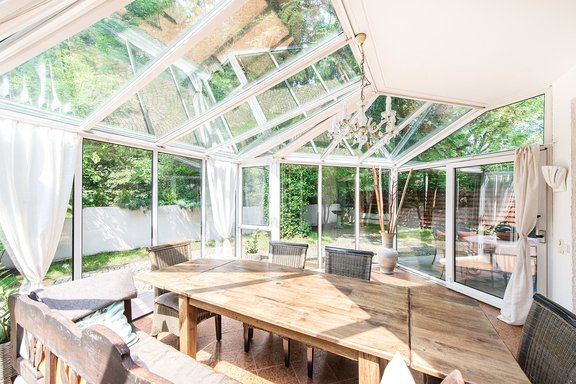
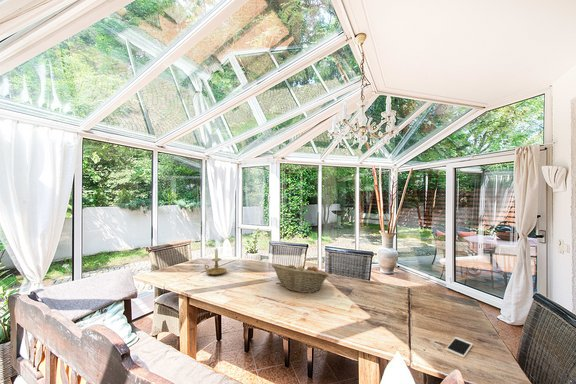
+ cell phone [445,336,474,359]
+ fruit basket [271,262,330,294]
+ candle holder [204,247,228,276]
